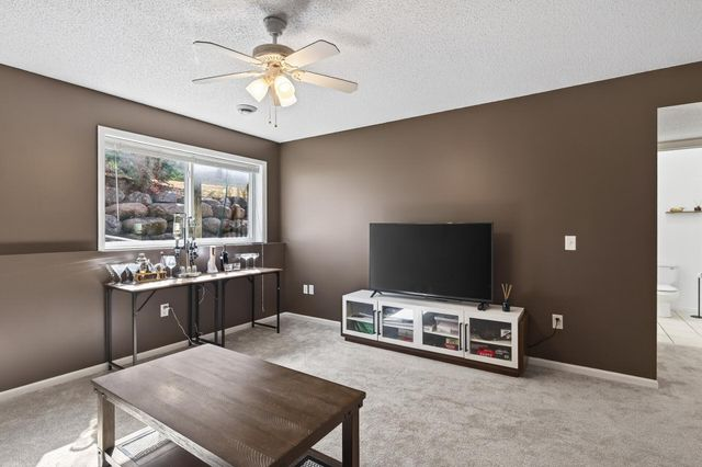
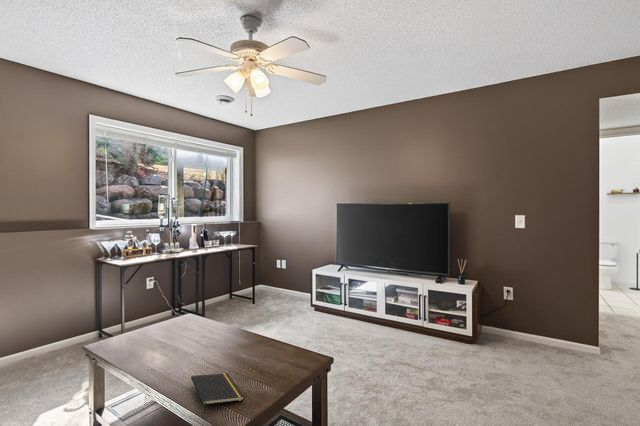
+ notepad [190,372,245,415]
